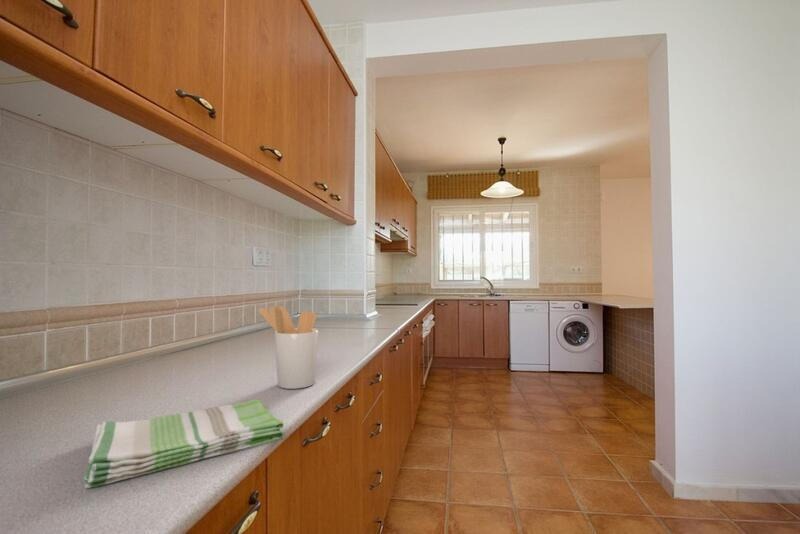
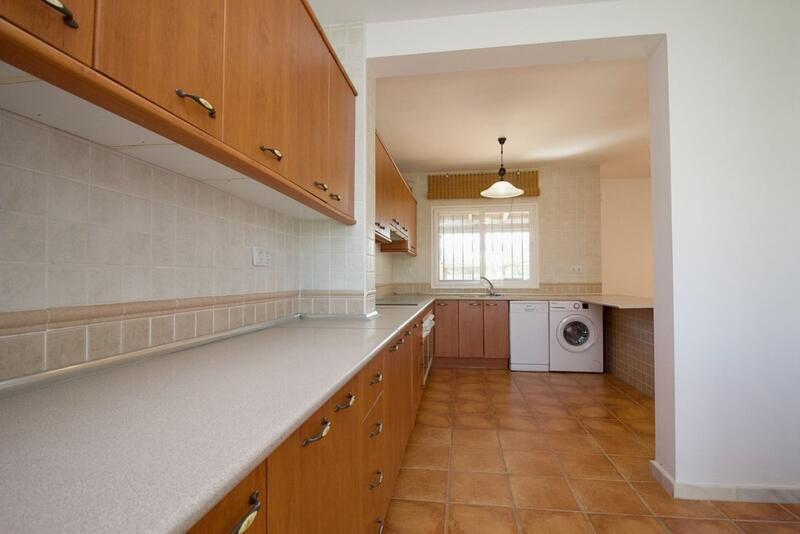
- utensil holder [257,305,319,390]
- dish towel [83,398,285,489]
